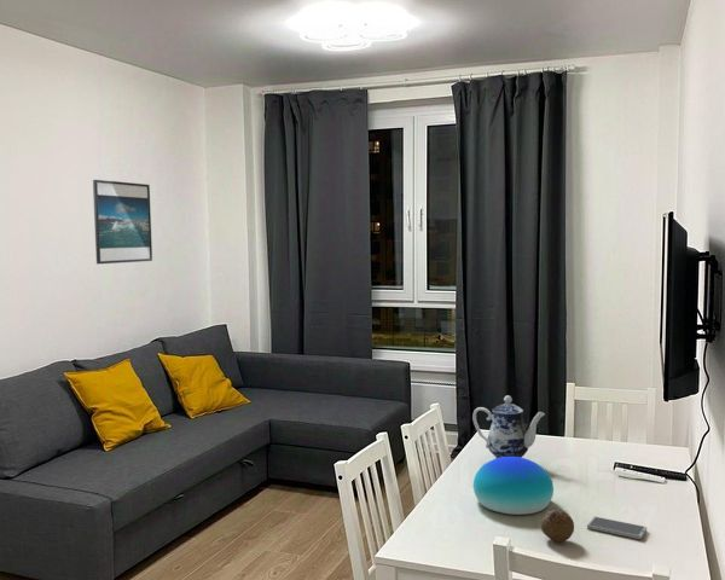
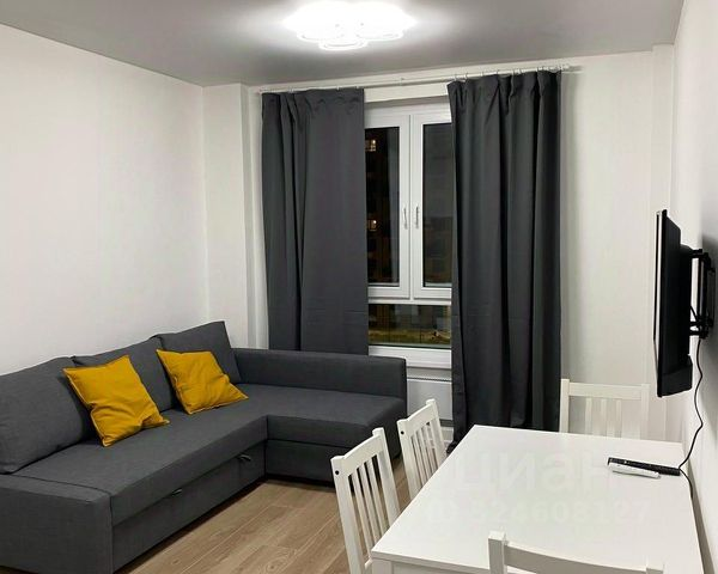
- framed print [92,179,153,265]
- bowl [472,457,555,516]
- teapot [471,394,546,459]
- fruit [540,507,575,544]
- smartphone [586,516,648,540]
